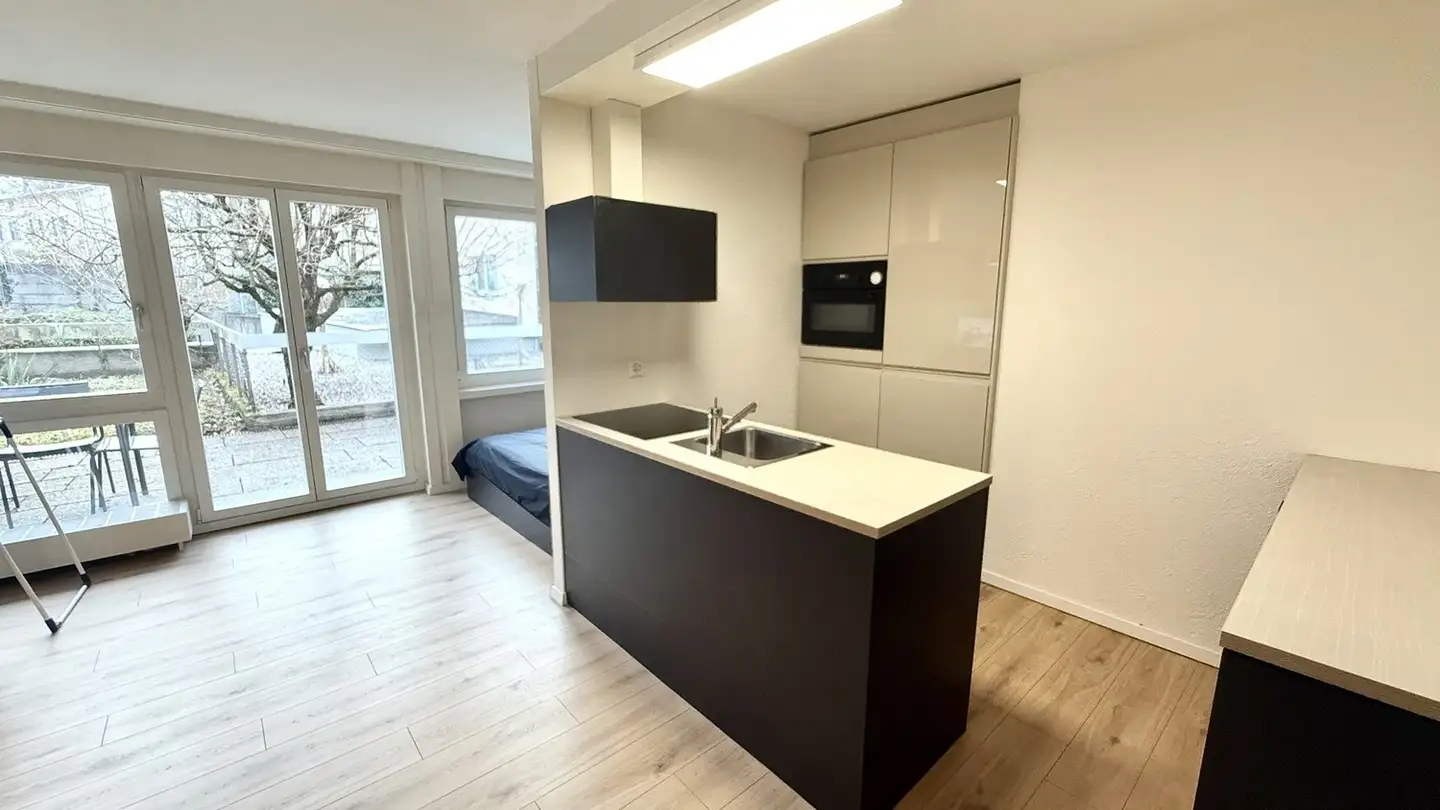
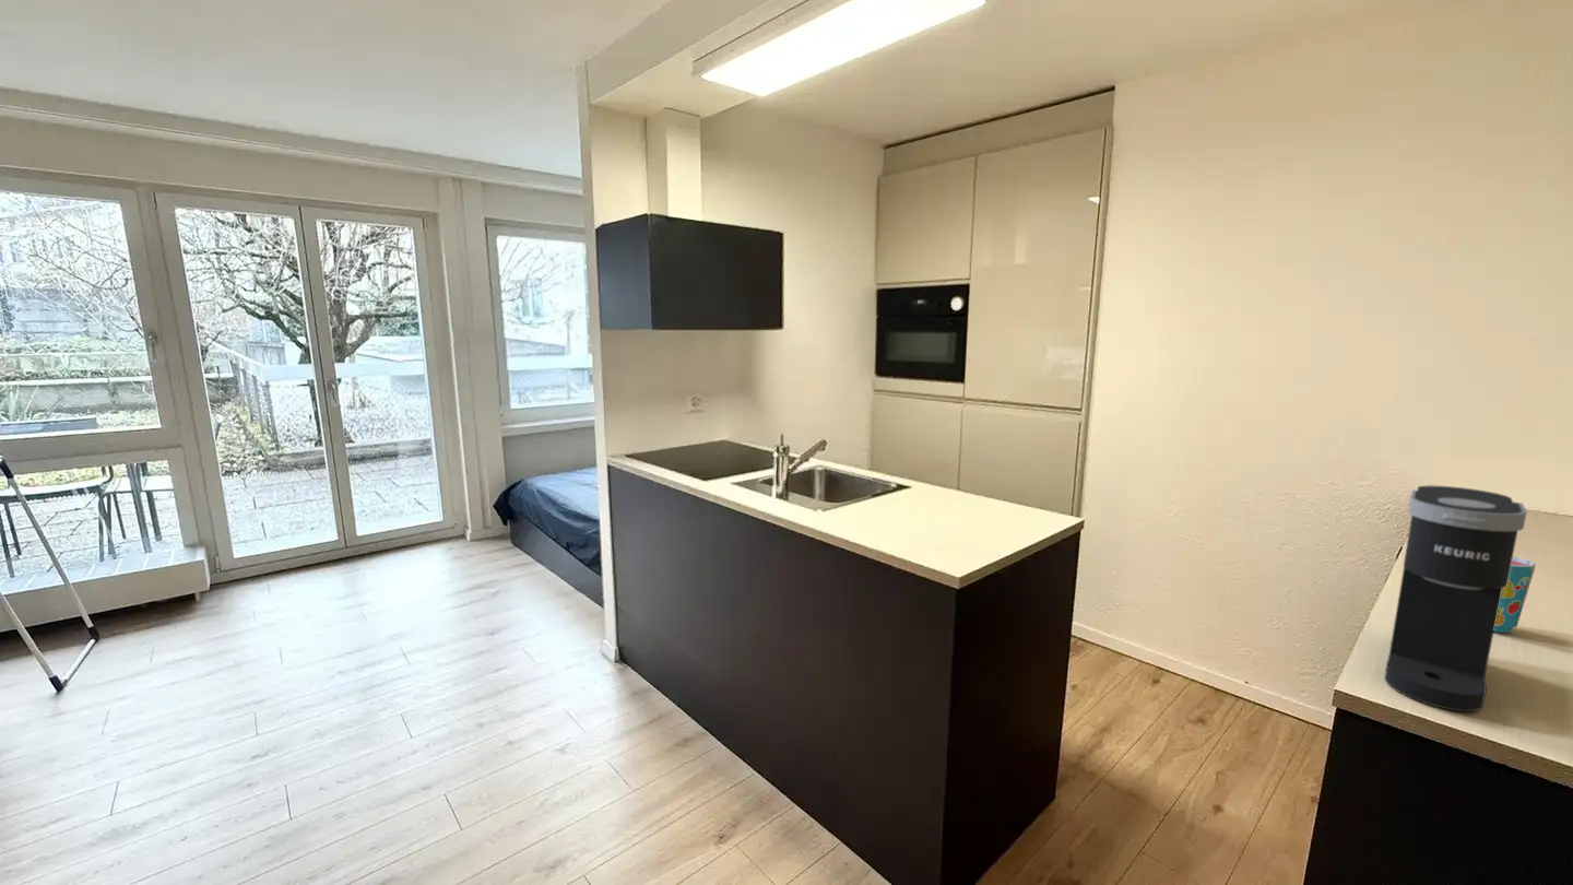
+ coffee maker [1384,484,1528,712]
+ cup [1493,555,1537,634]
